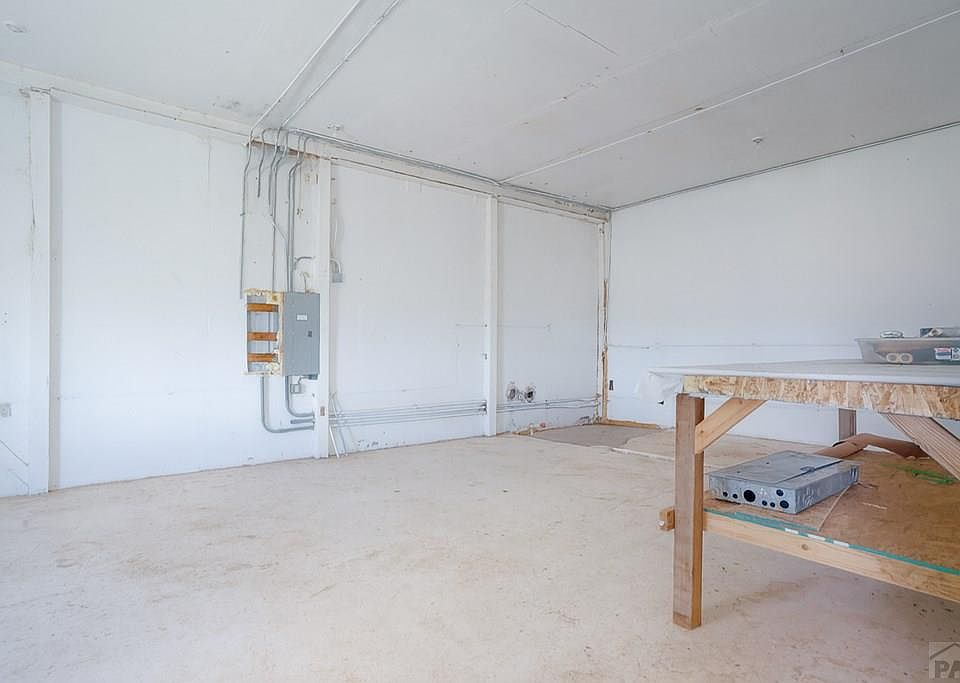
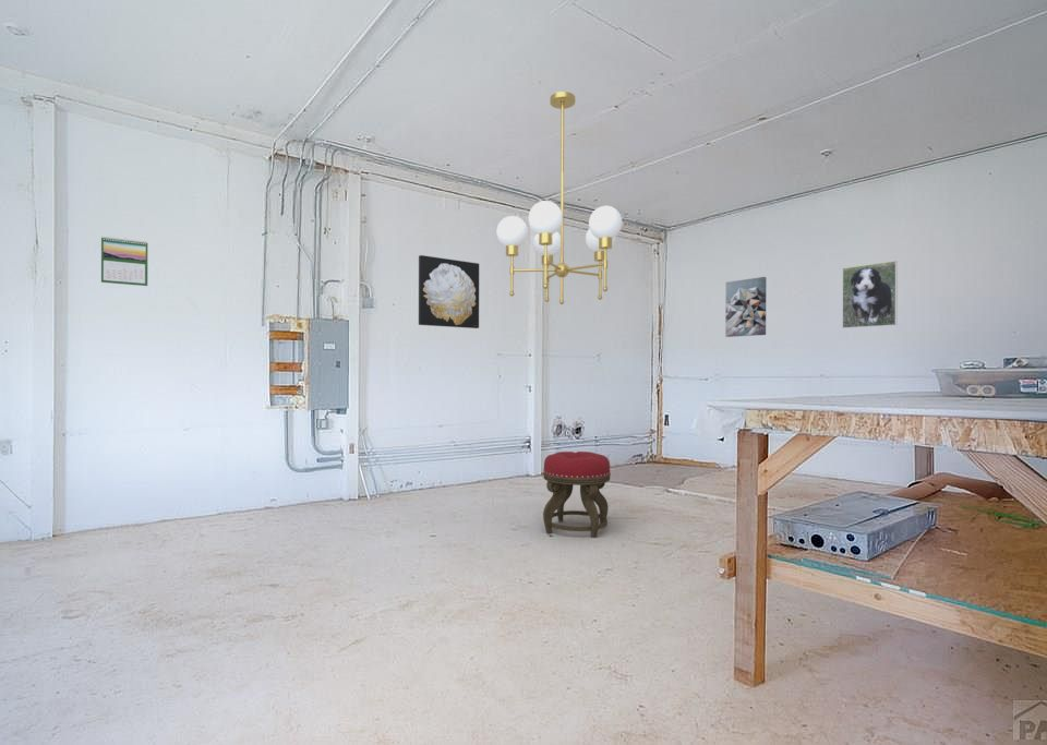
+ calendar [100,236,148,287]
+ wall art [724,276,767,338]
+ wall art [418,254,480,329]
+ stool [542,450,612,539]
+ light fixture [496,91,624,305]
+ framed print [841,260,899,329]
